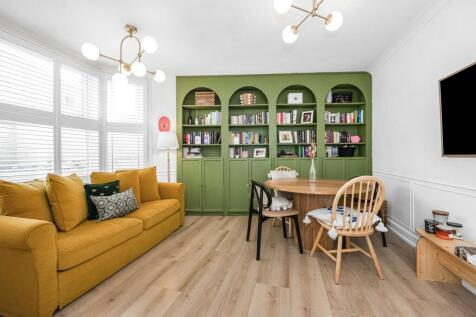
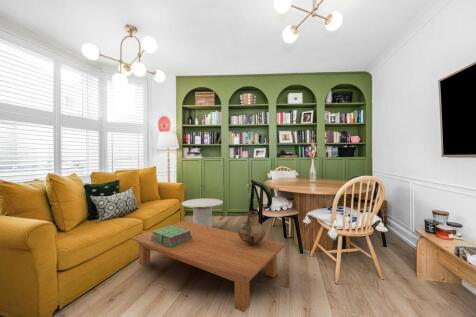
+ side table [181,197,224,228]
+ stack of books [151,225,192,248]
+ vase [237,210,267,244]
+ coffee table [130,220,286,313]
